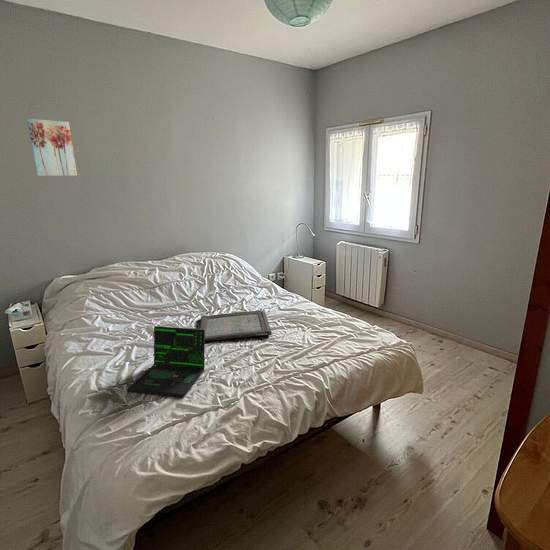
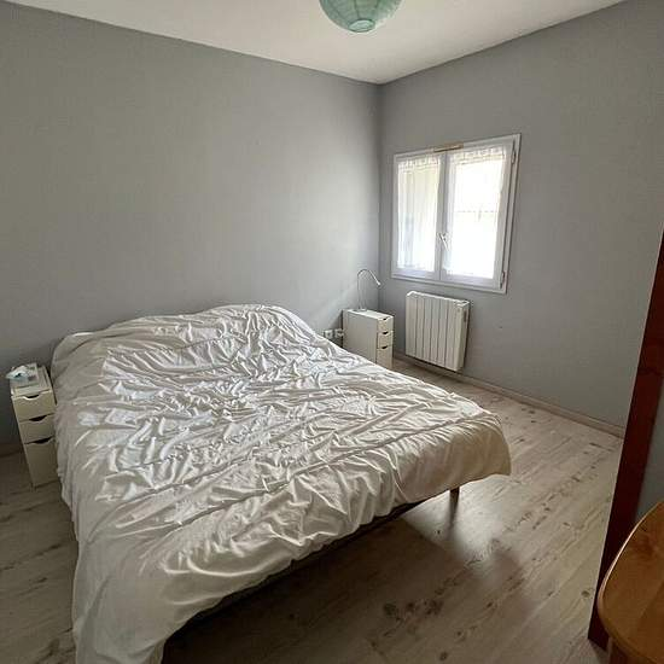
- wall art [26,118,78,177]
- laptop [126,325,220,399]
- serving tray [199,309,273,341]
